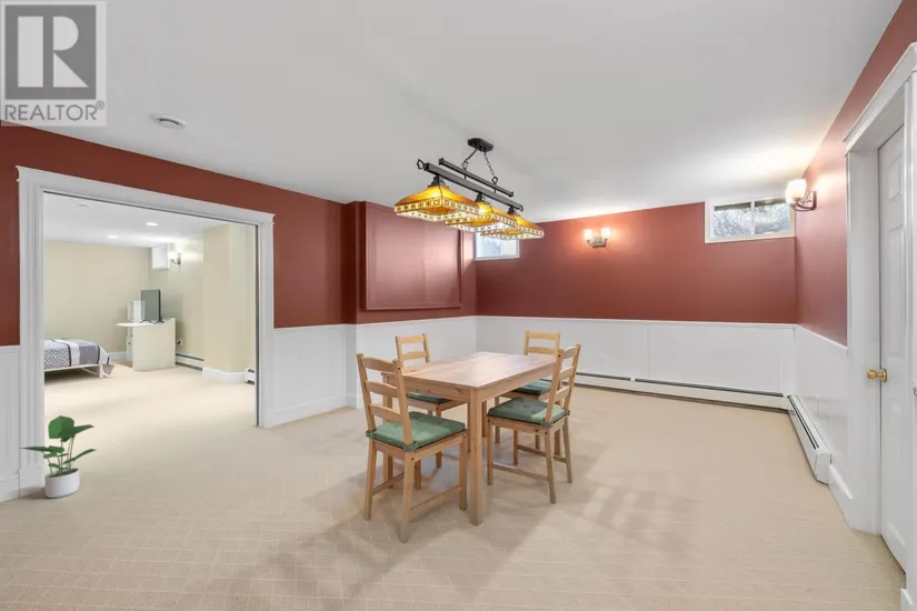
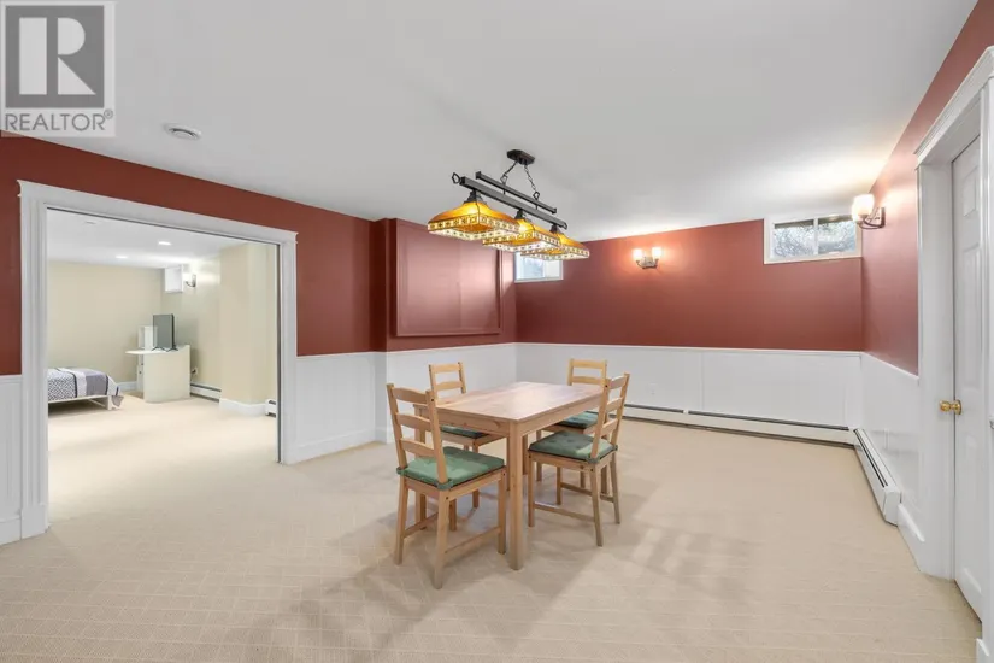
- potted plant [19,414,97,499]
